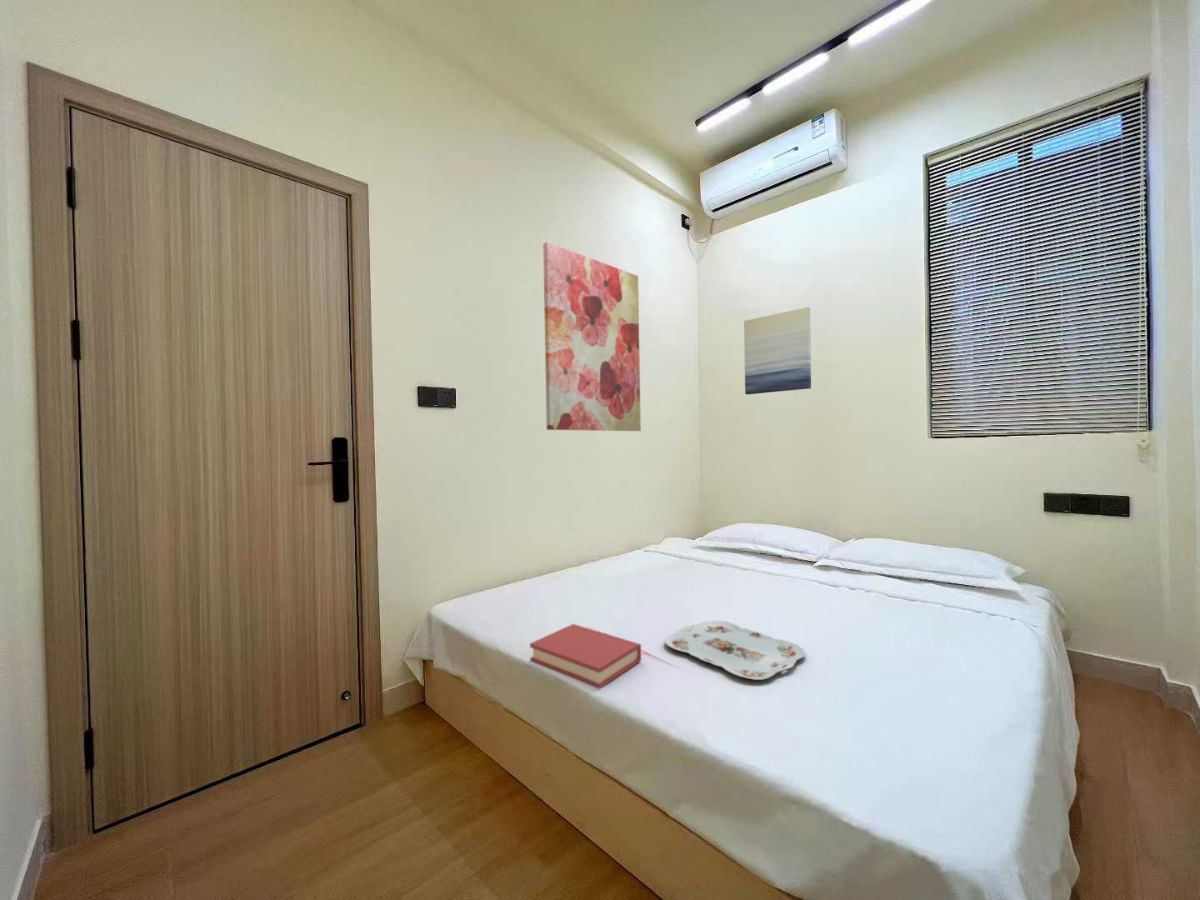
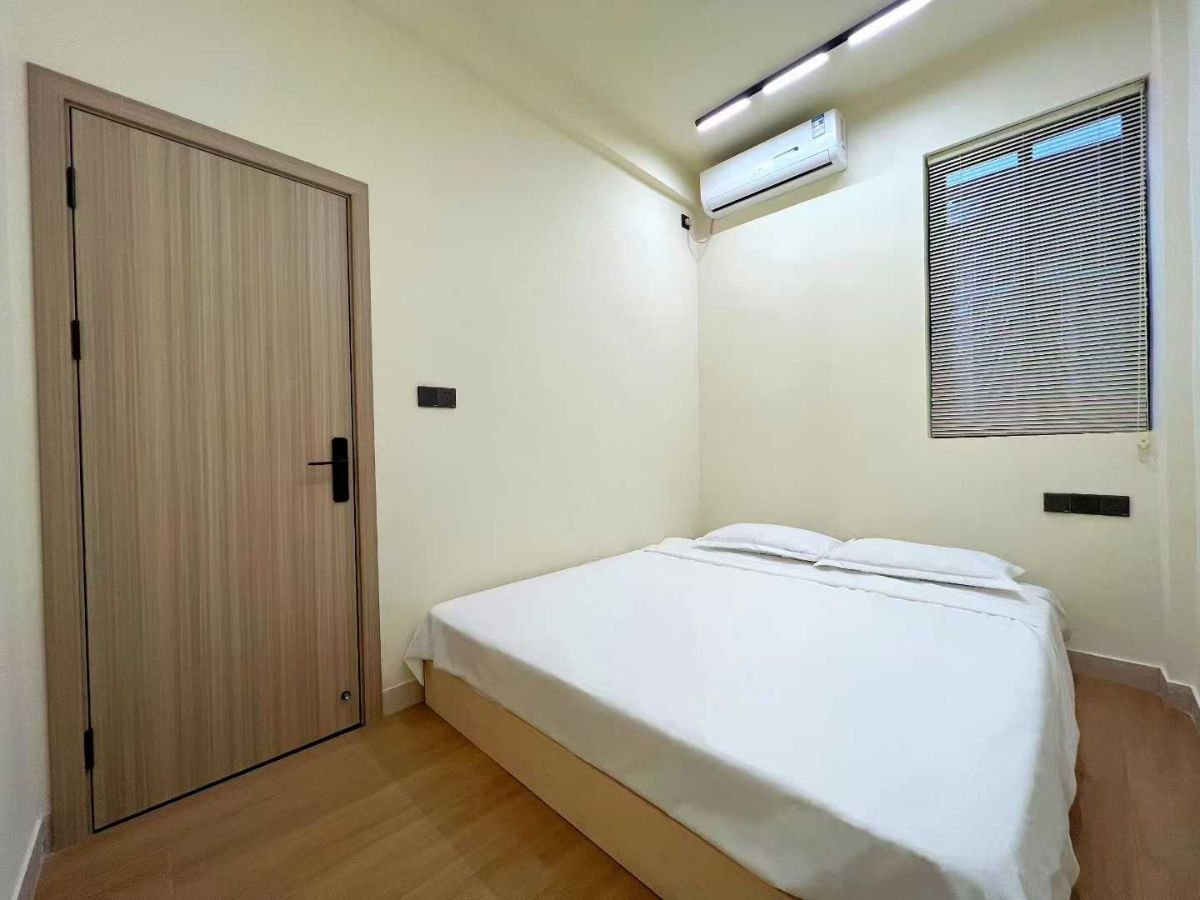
- wall art [542,241,642,432]
- serving tray [664,620,806,681]
- hardback book [529,623,642,690]
- wall art [743,306,812,395]
